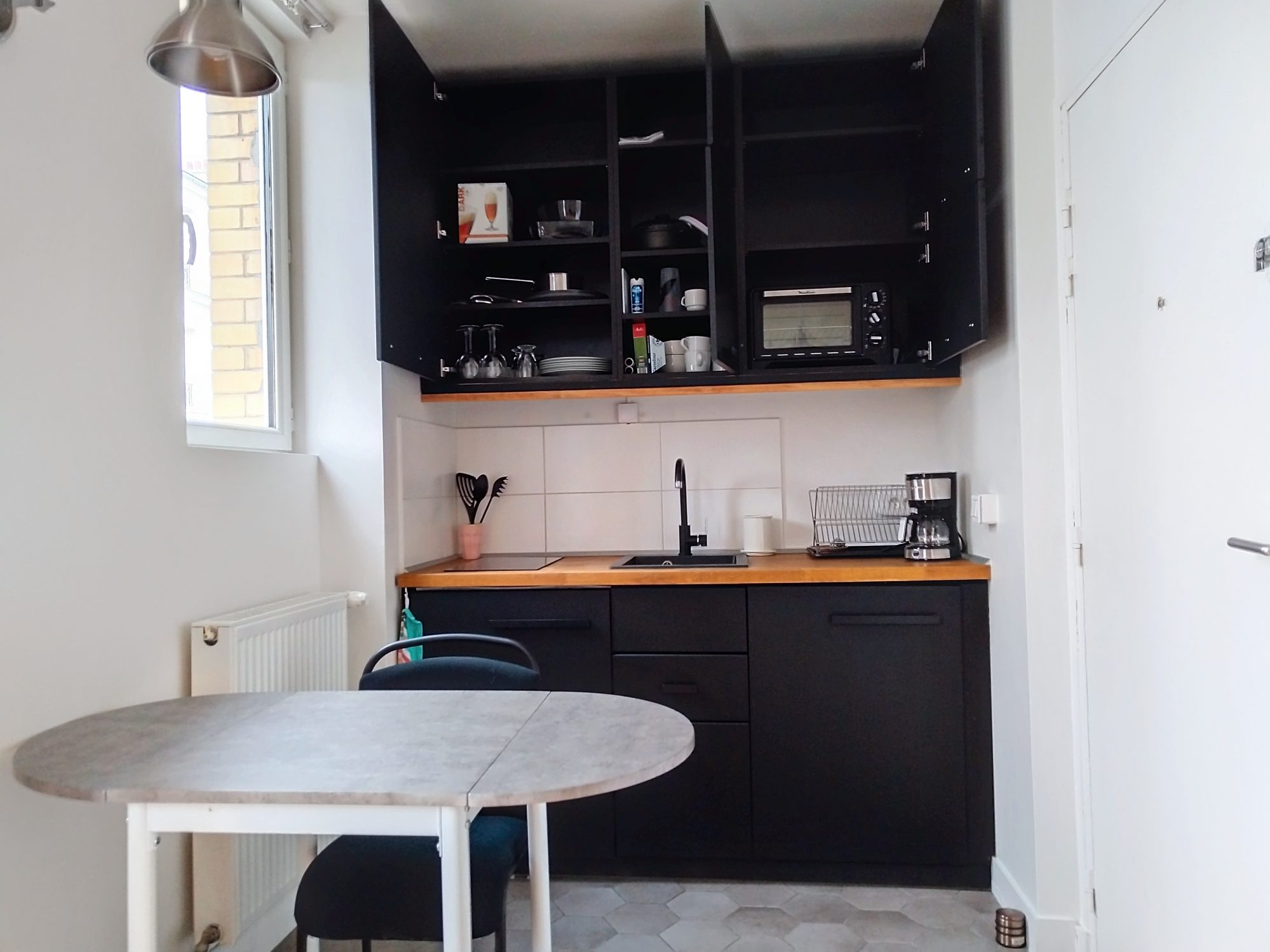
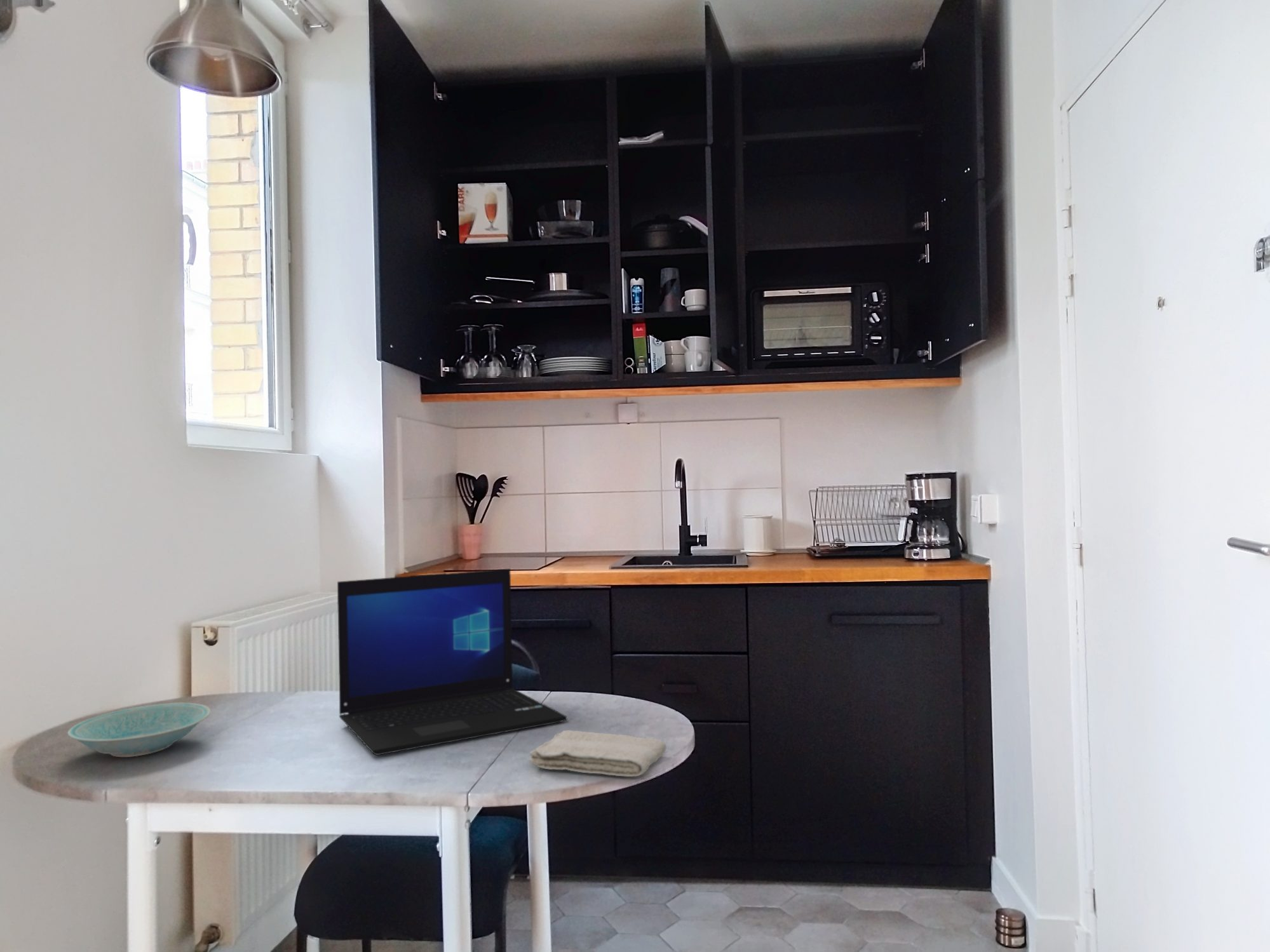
+ laptop [337,568,568,756]
+ bowl [67,702,211,758]
+ washcloth [529,730,667,777]
